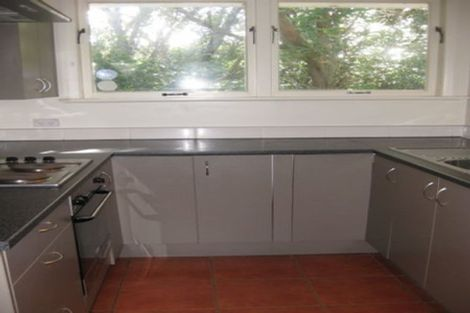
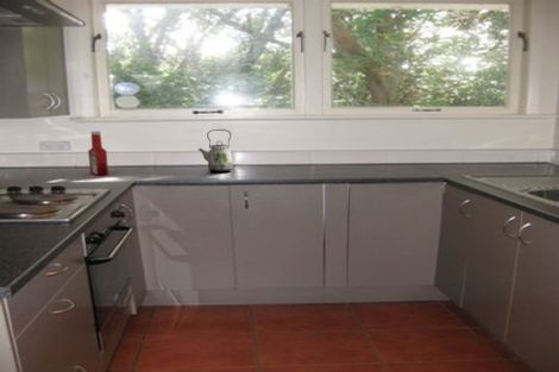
+ kettle [197,128,234,174]
+ soap bottle [87,131,109,176]
